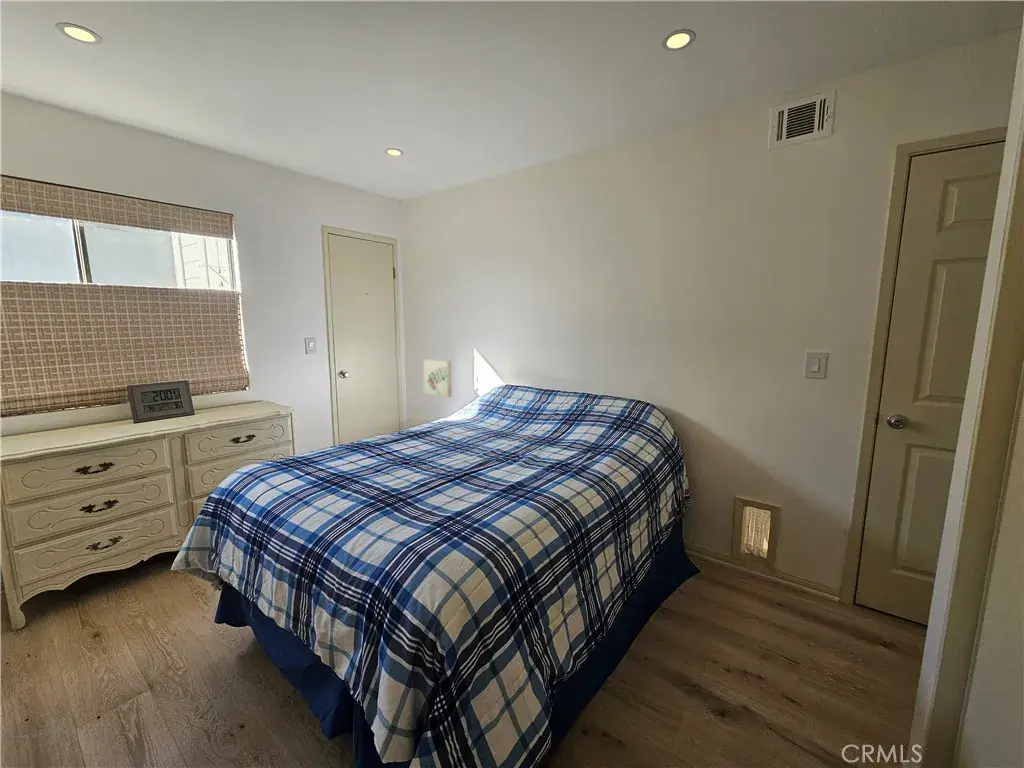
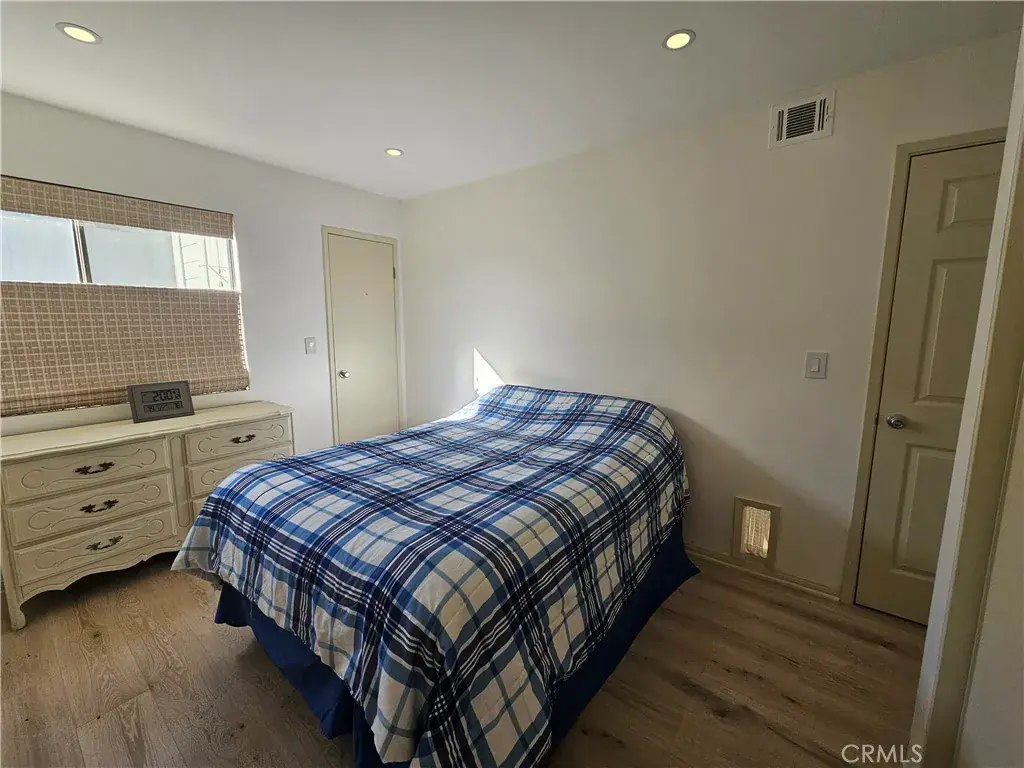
- wall art [422,358,453,398]
